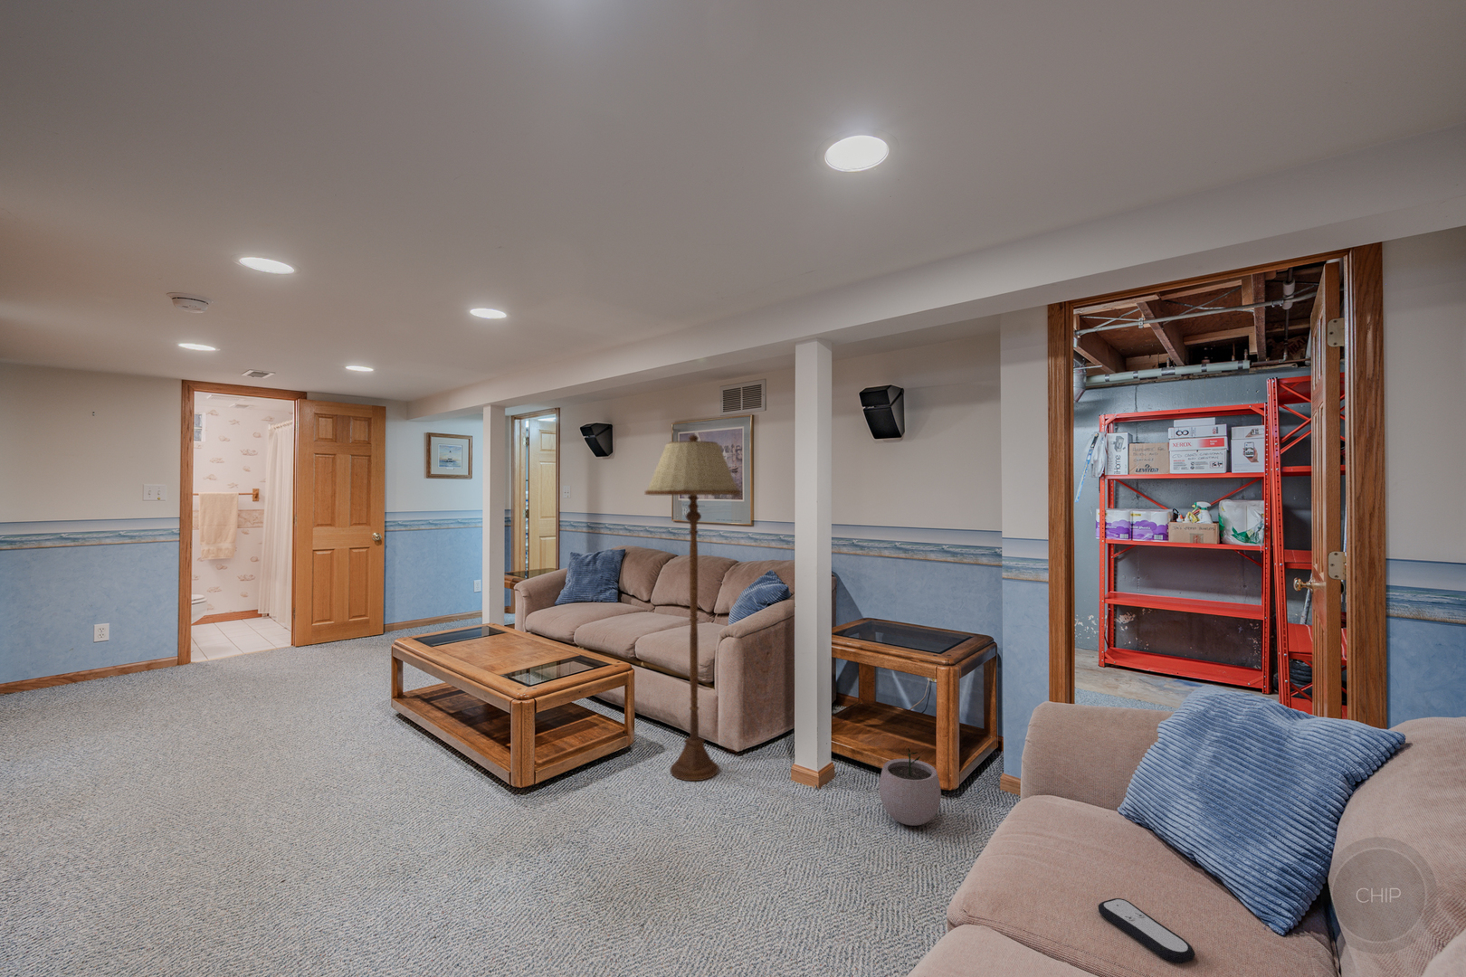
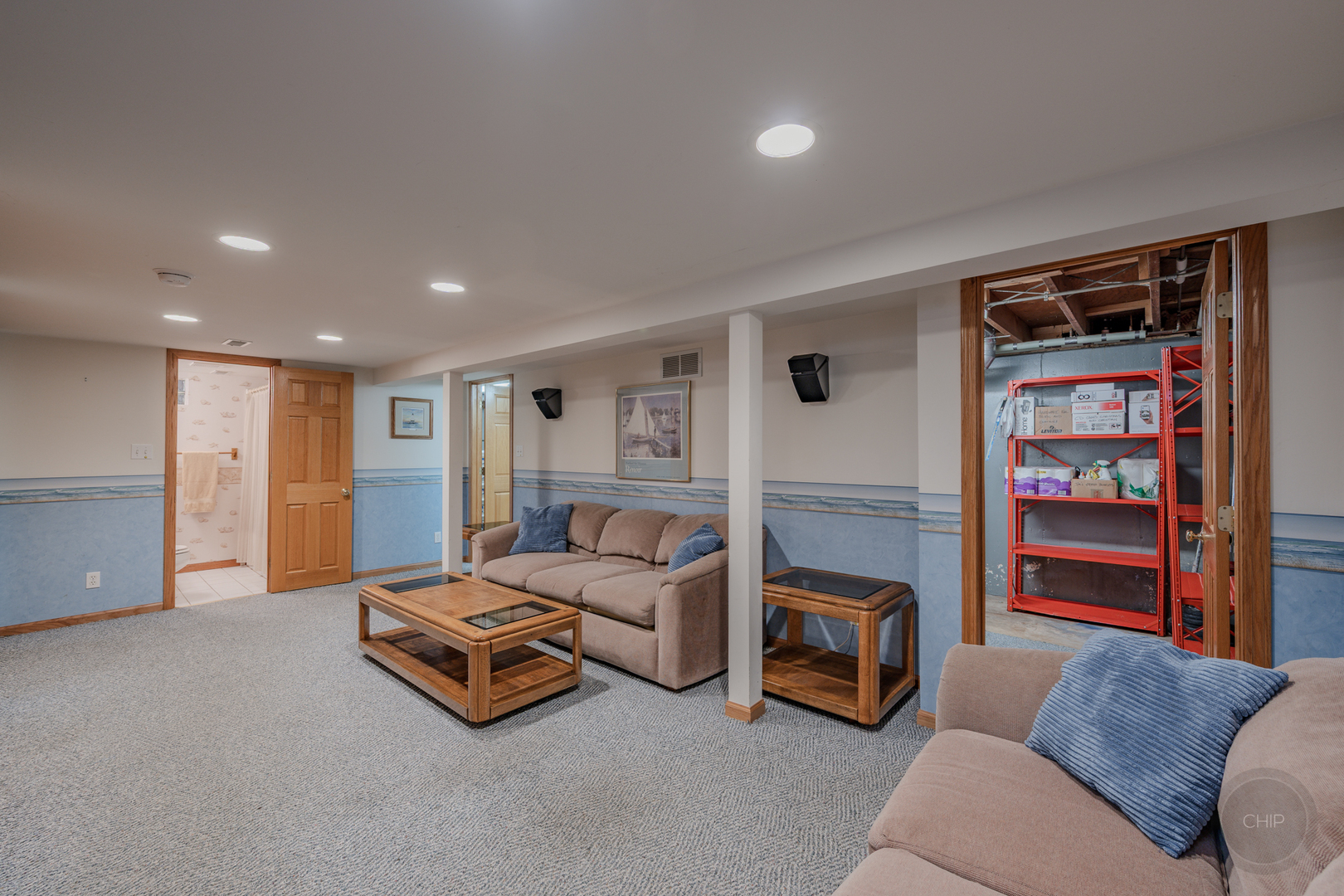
- plant pot [879,746,942,827]
- remote control [1097,897,1197,964]
- floor lamp [645,433,741,782]
